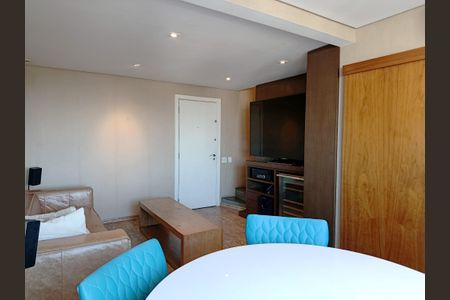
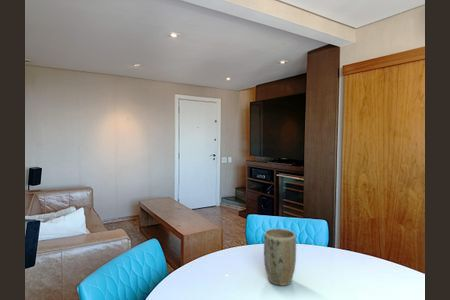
+ plant pot [263,228,297,287]
